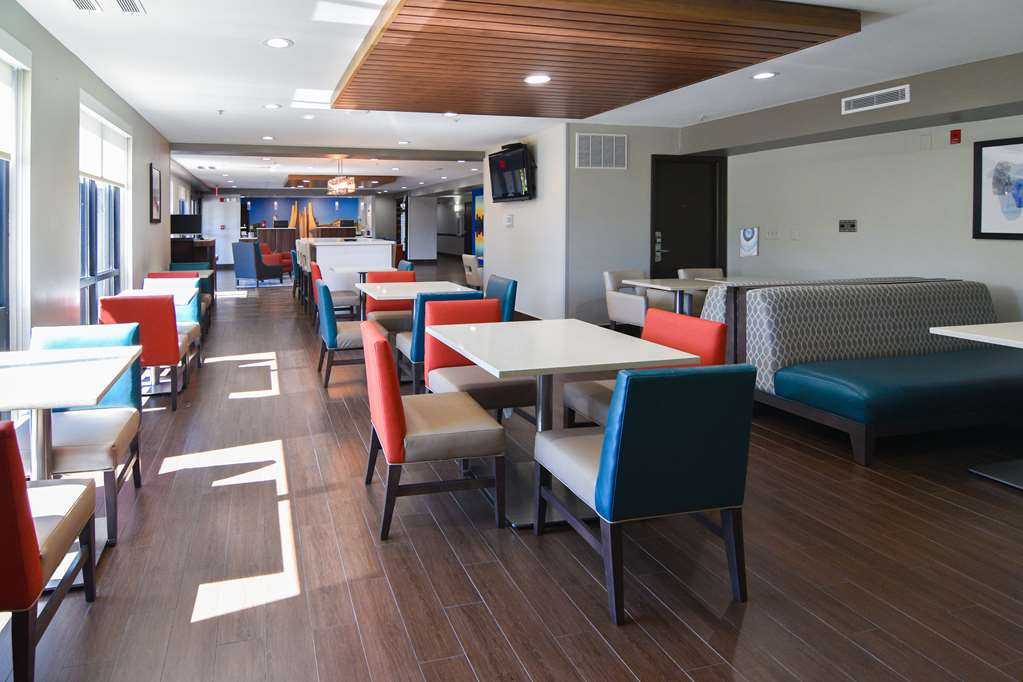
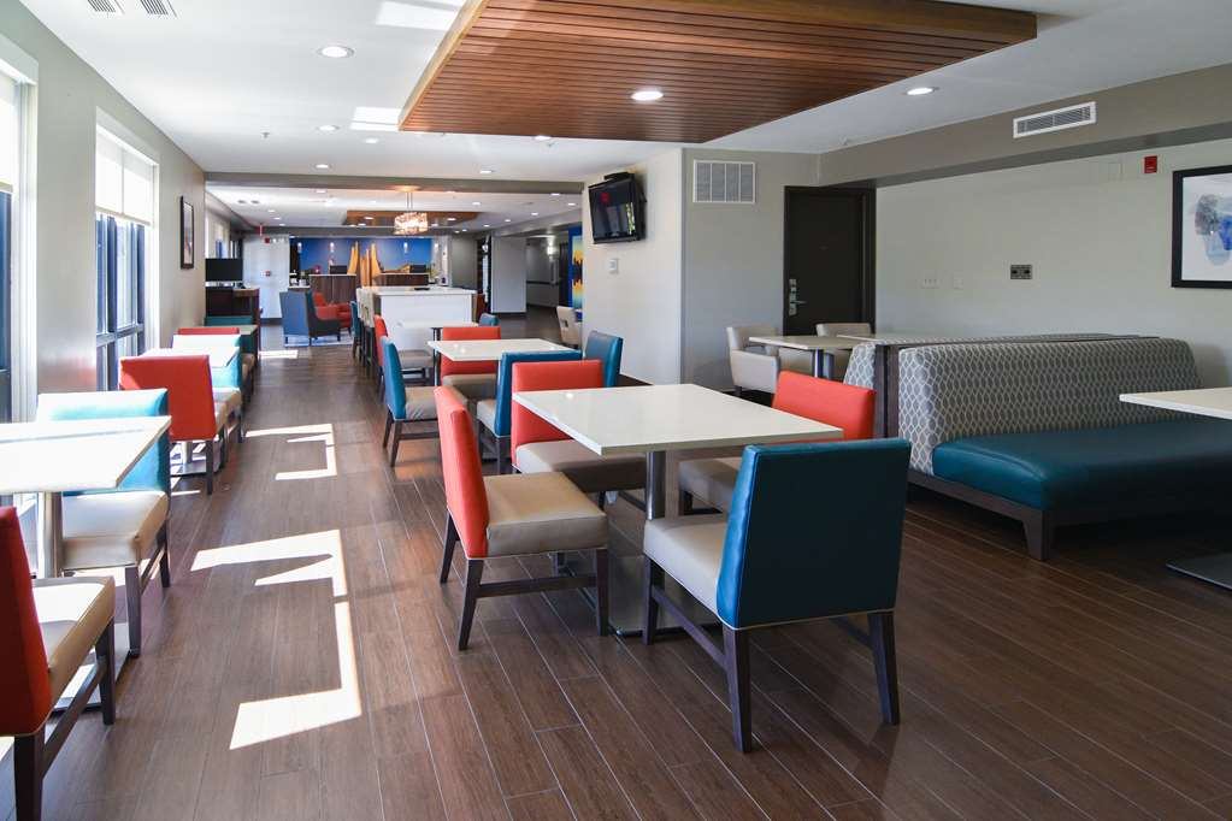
- wall art [739,226,761,258]
